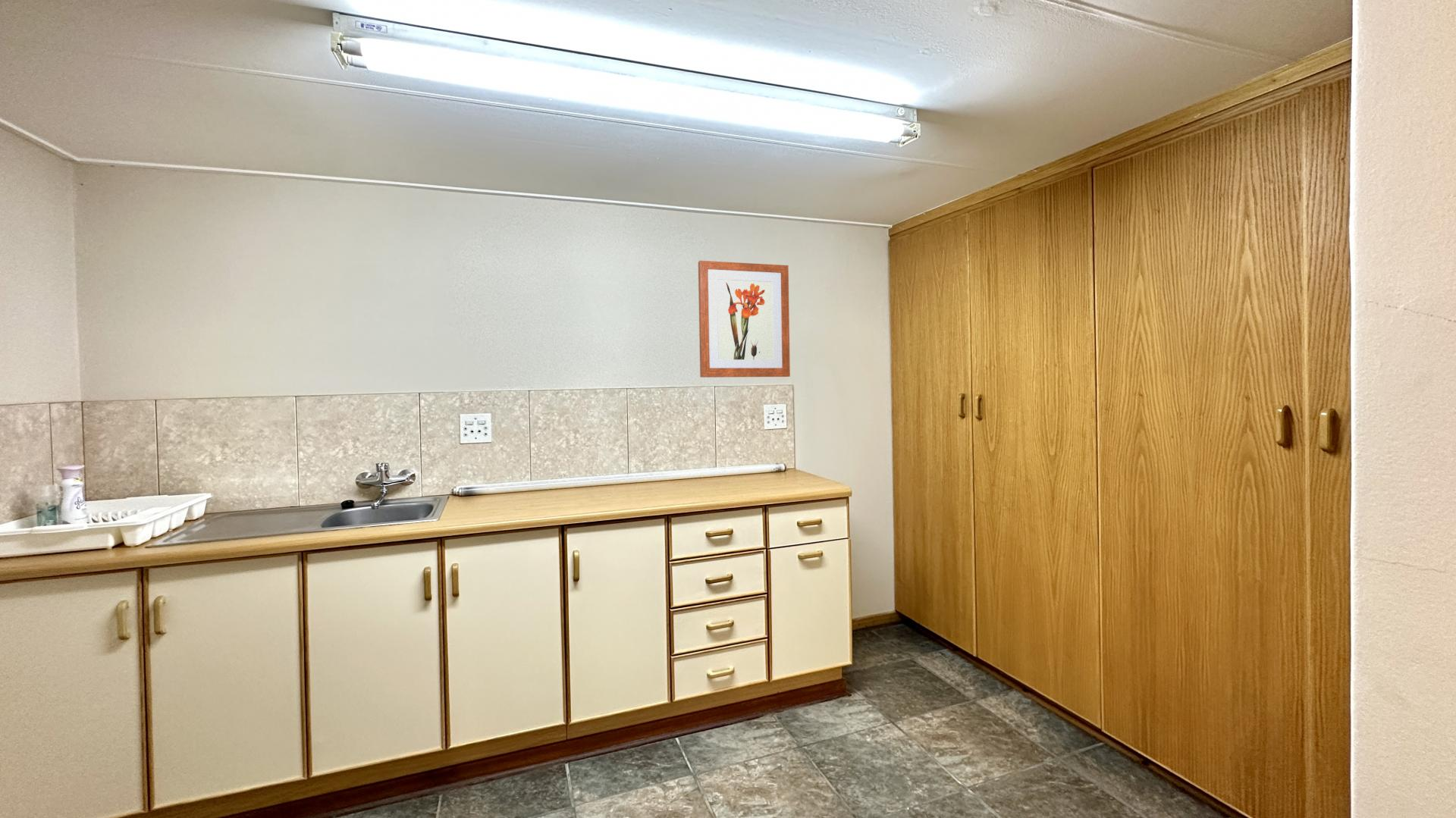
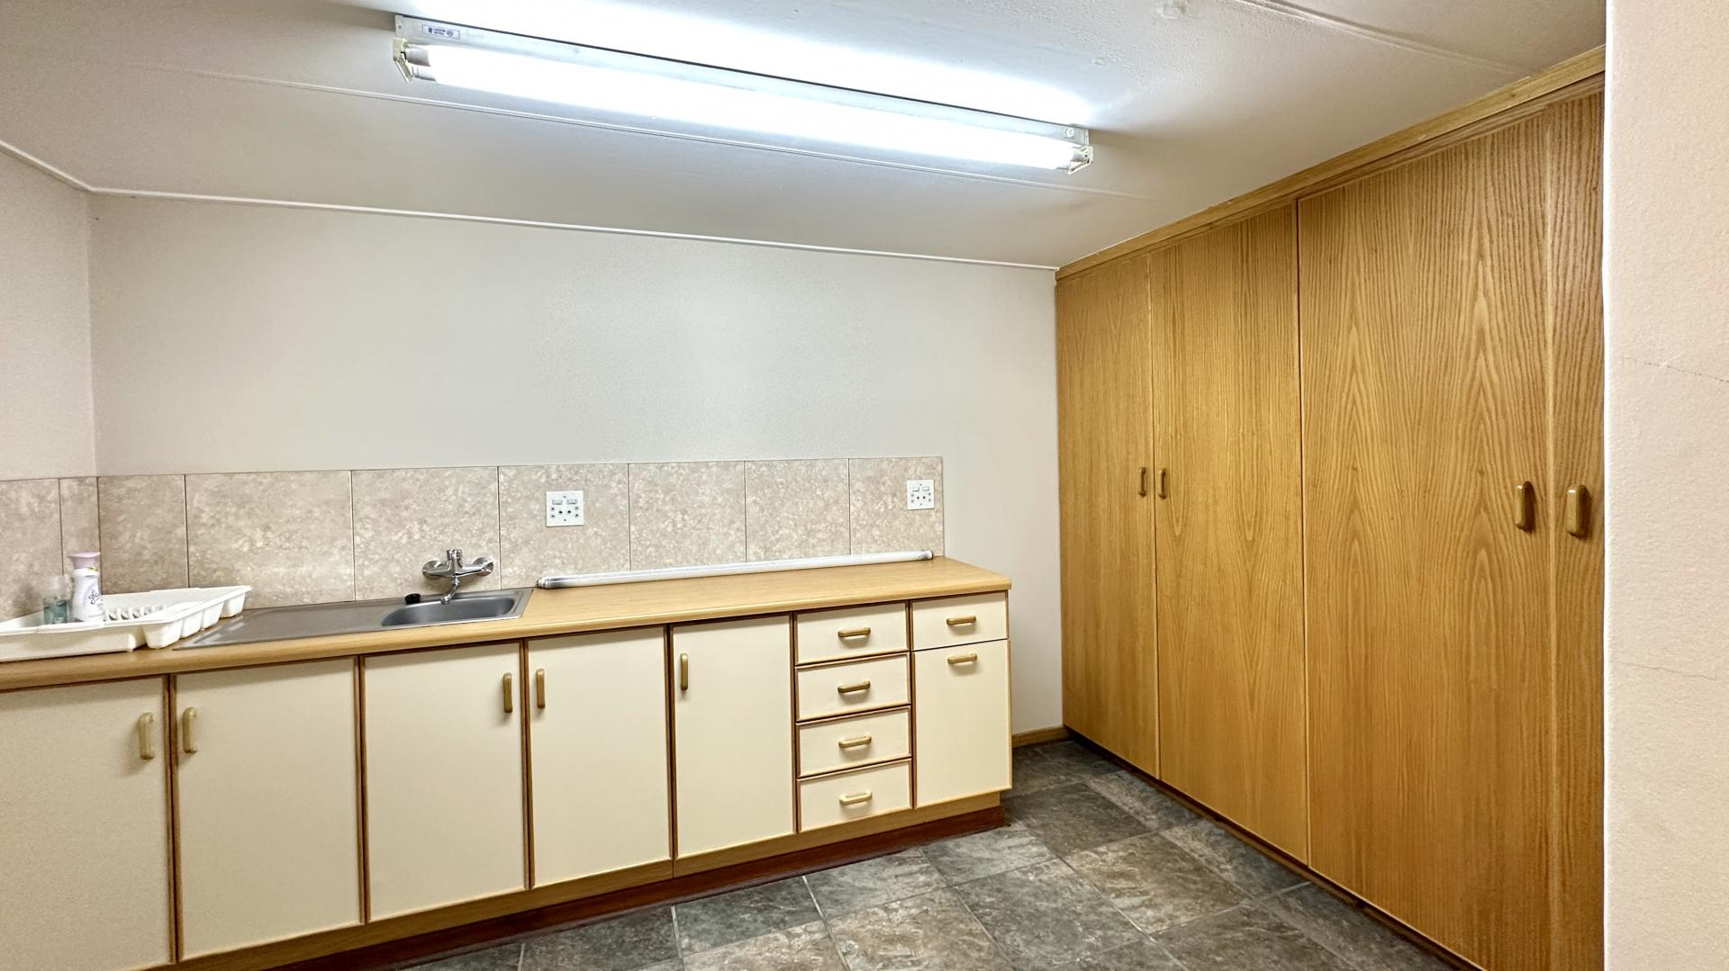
- wall art [698,260,791,378]
